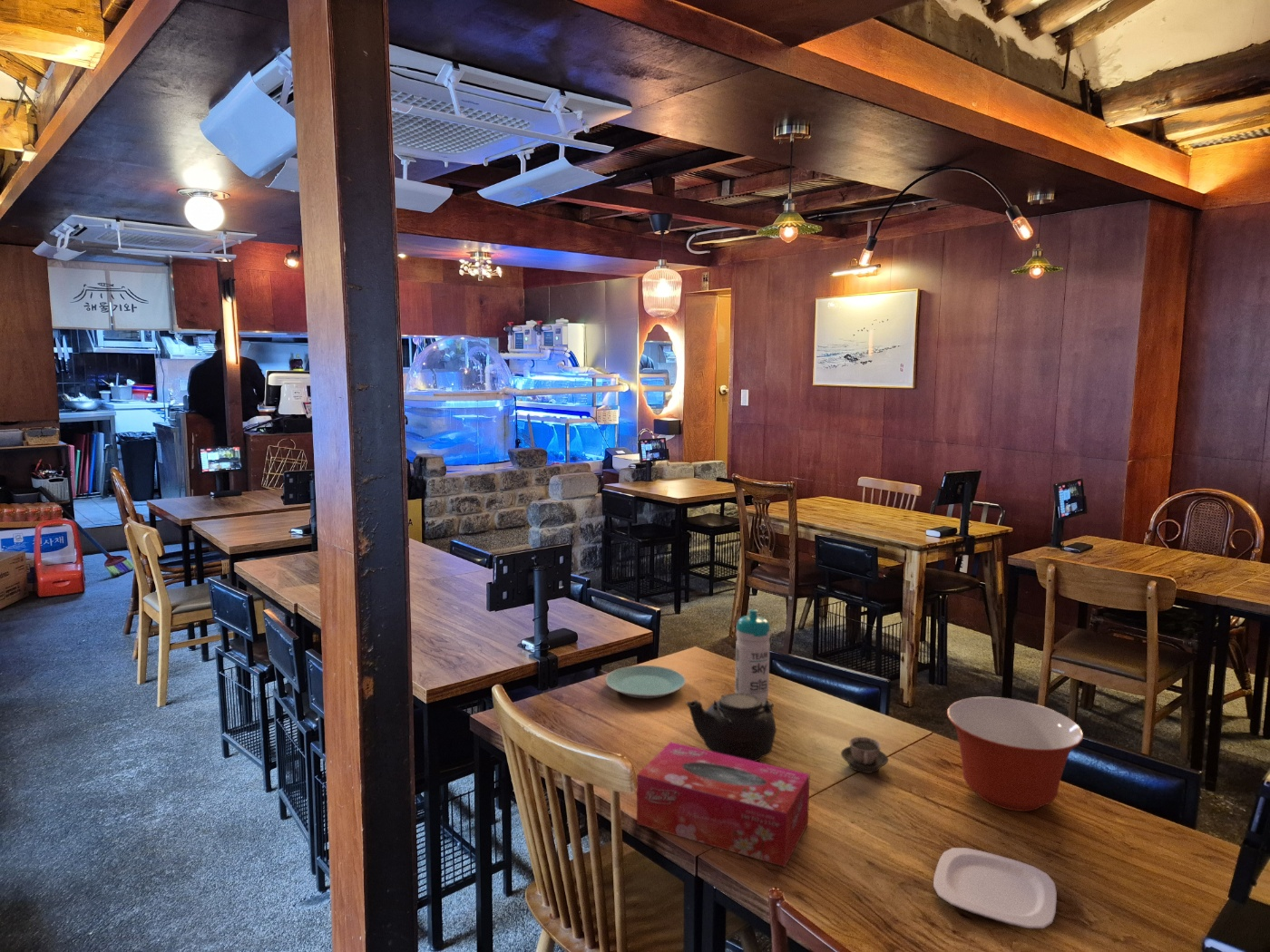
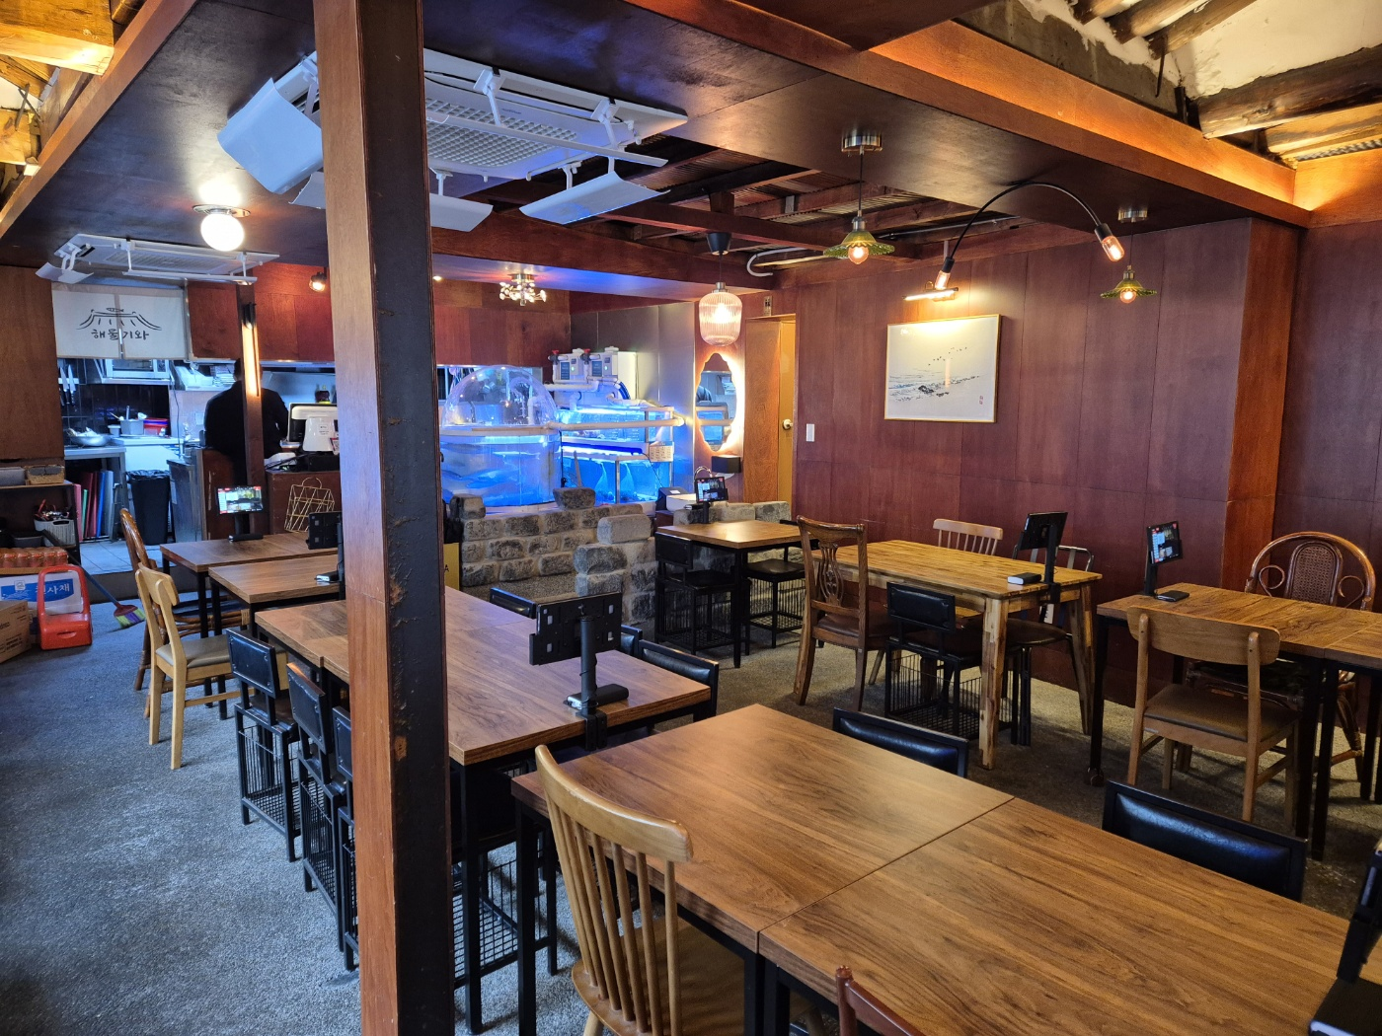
- water bottle [734,608,771,702]
- plate [933,847,1058,930]
- cup [840,736,889,774]
- teapot [684,693,777,762]
- mixing bowl [946,696,1084,812]
- plate [604,665,687,699]
- tissue box [636,741,811,868]
